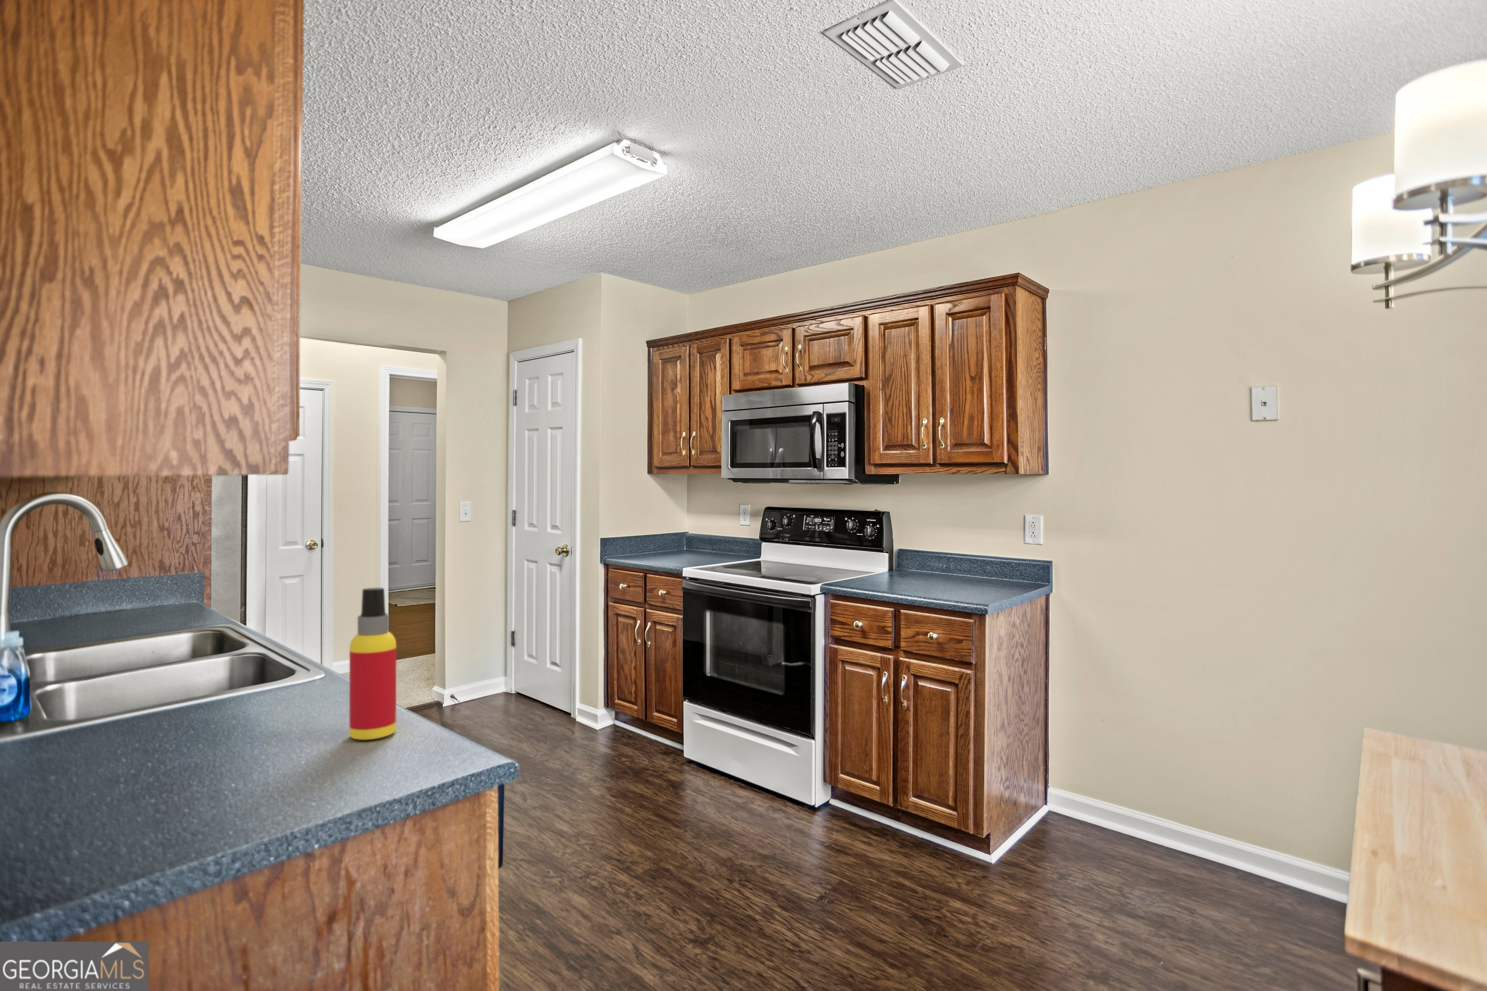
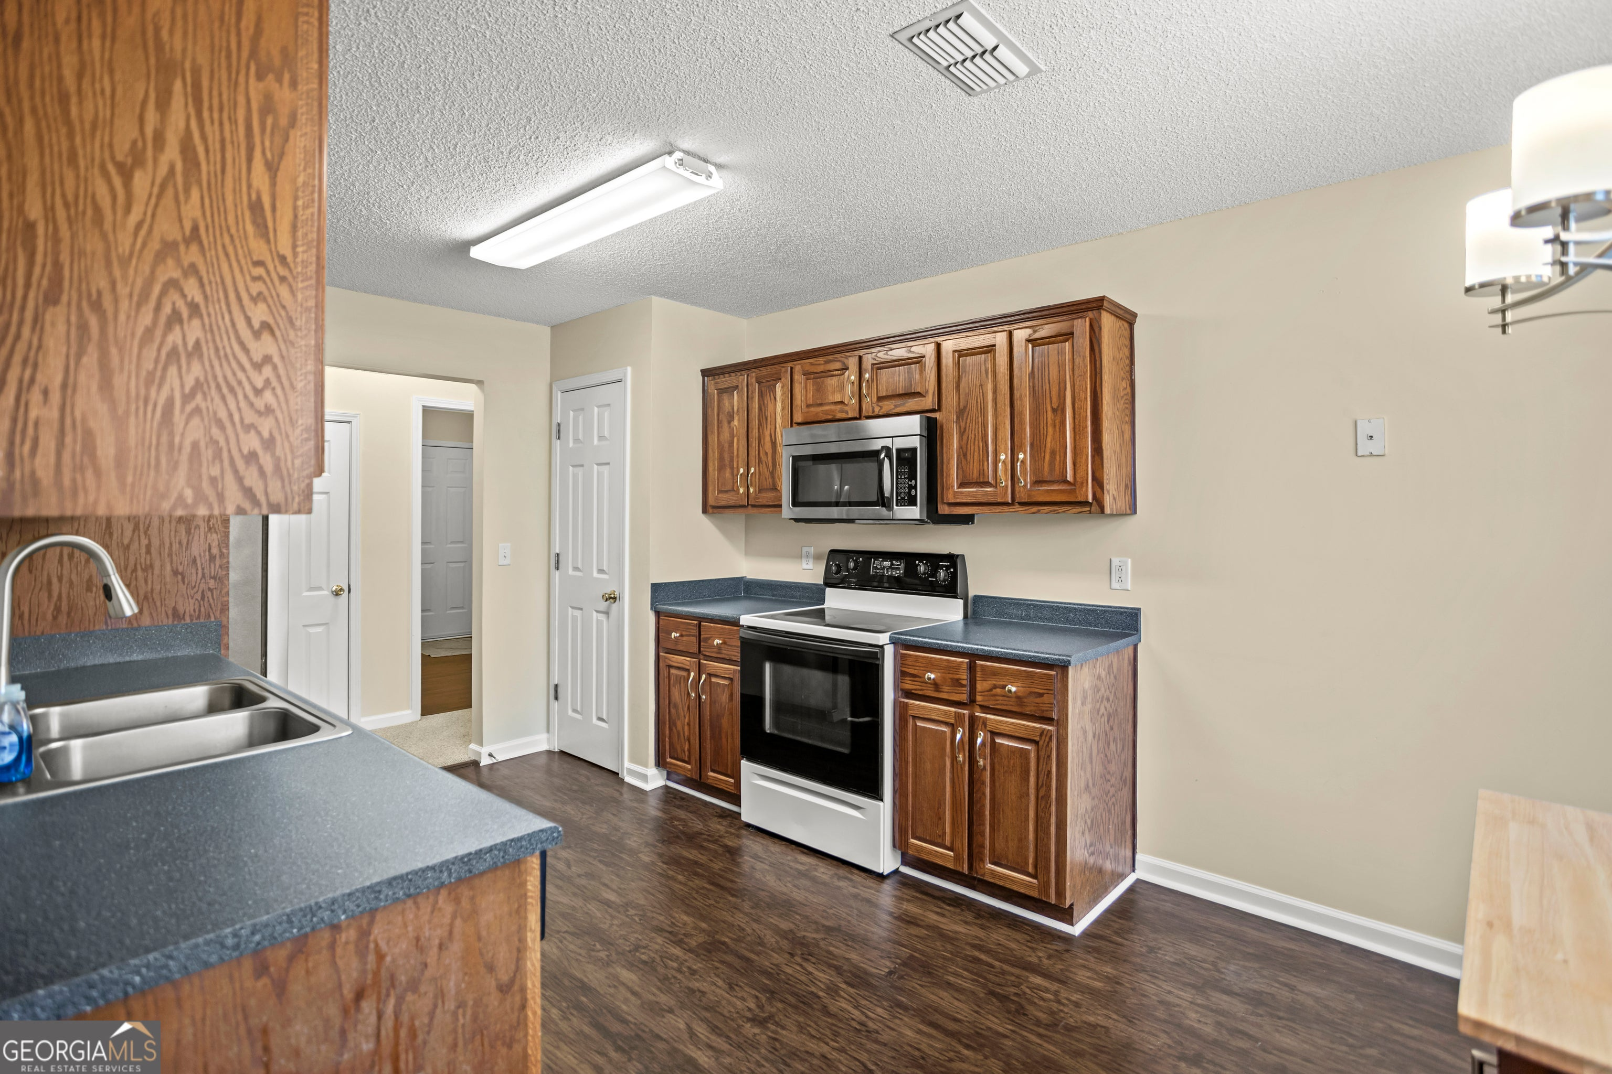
- spray bottle [349,587,397,740]
